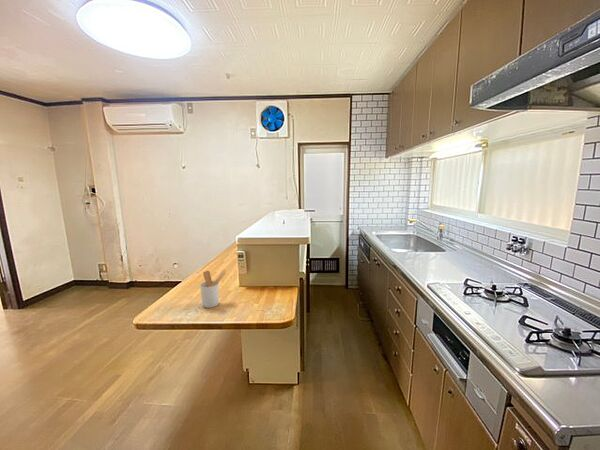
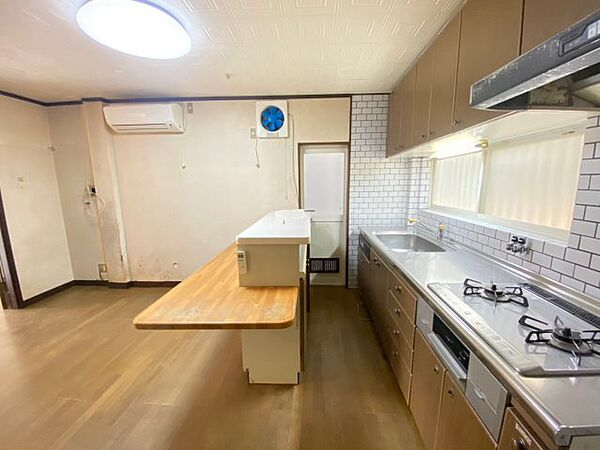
- utensil holder [199,269,227,309]
